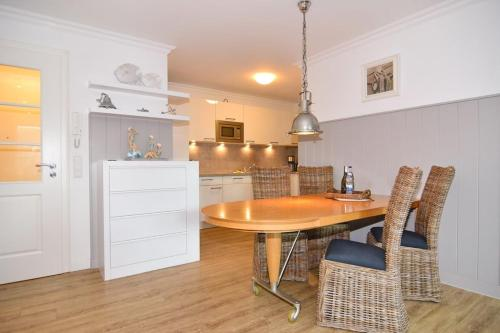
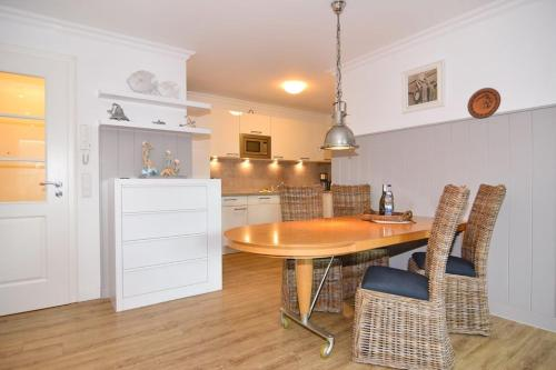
+ decorative plate [466,87,502,120]
